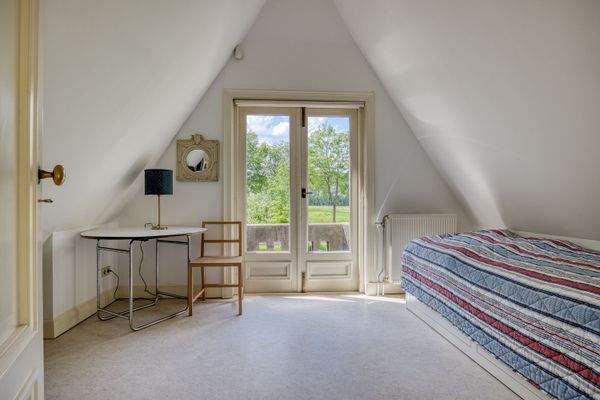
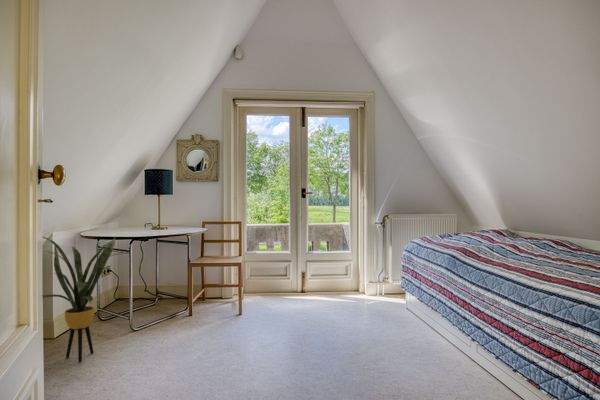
+ house plant [42,236,127,363]
